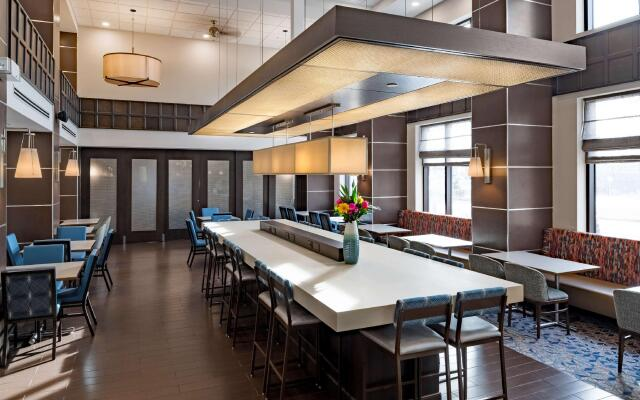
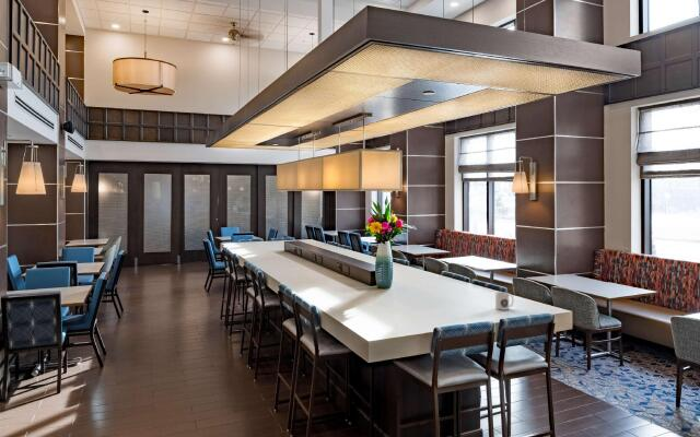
+ mug [494,291,514,311]
